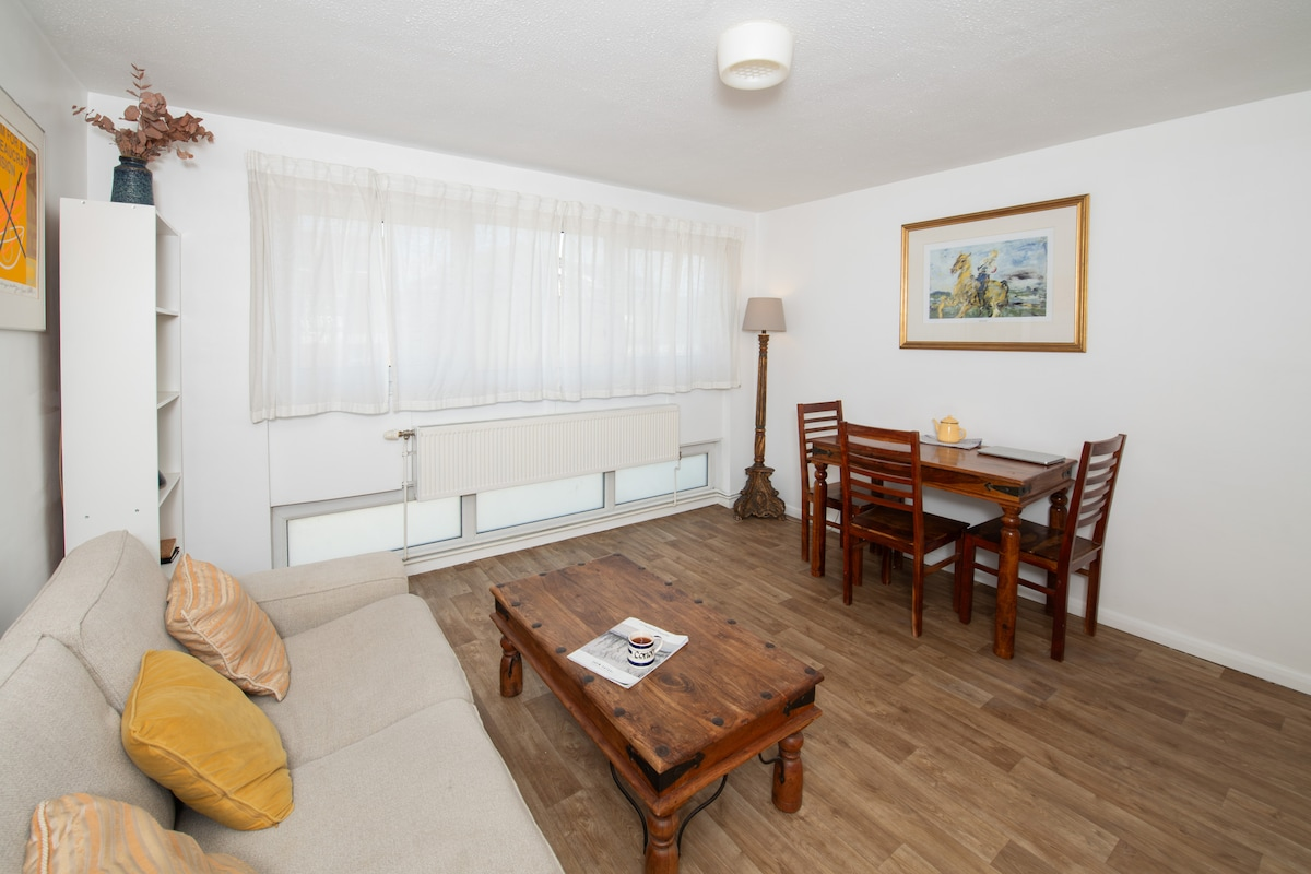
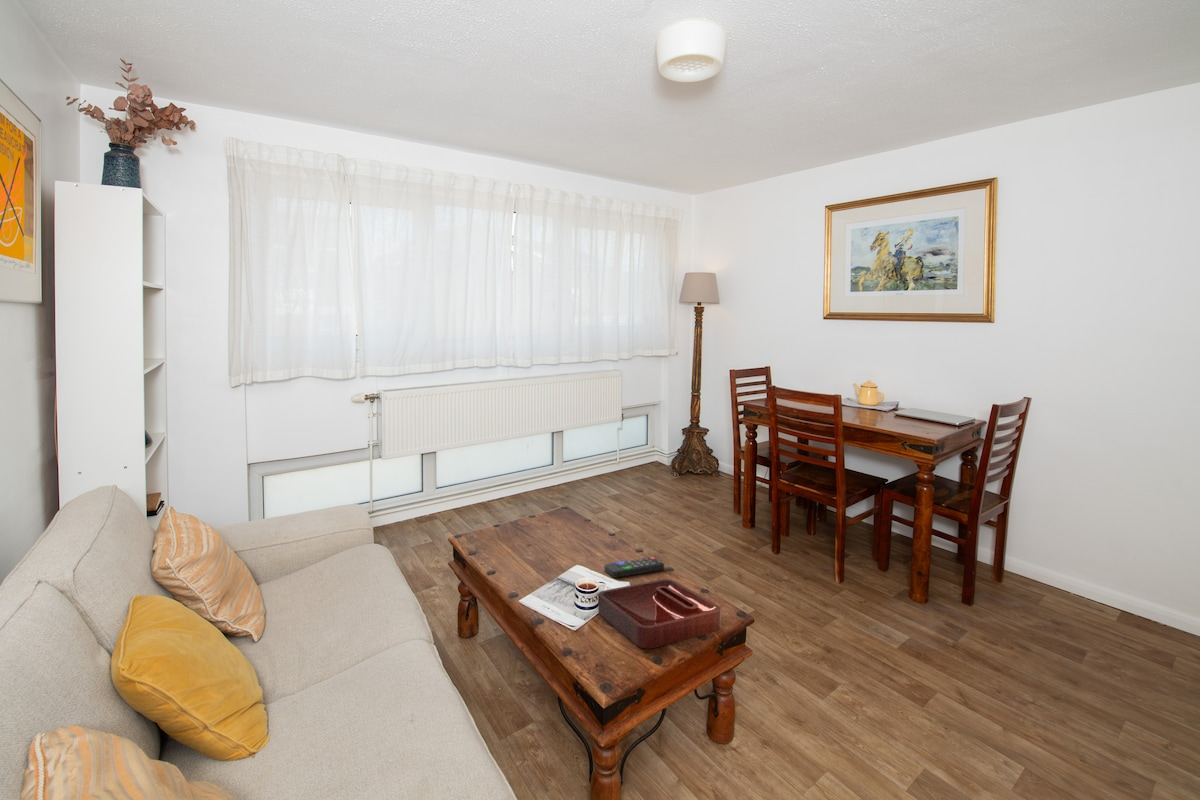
+ decorative tray [597,578,722,650]
+ remote control [603,556,665,579]
